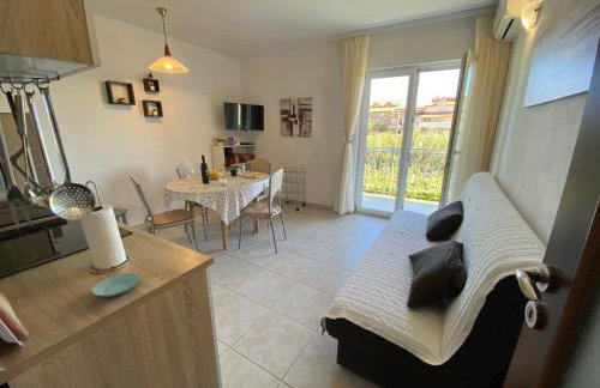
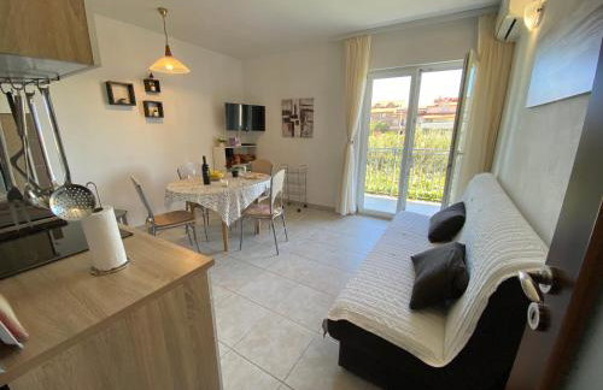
- saucer [91,272,140,297]
